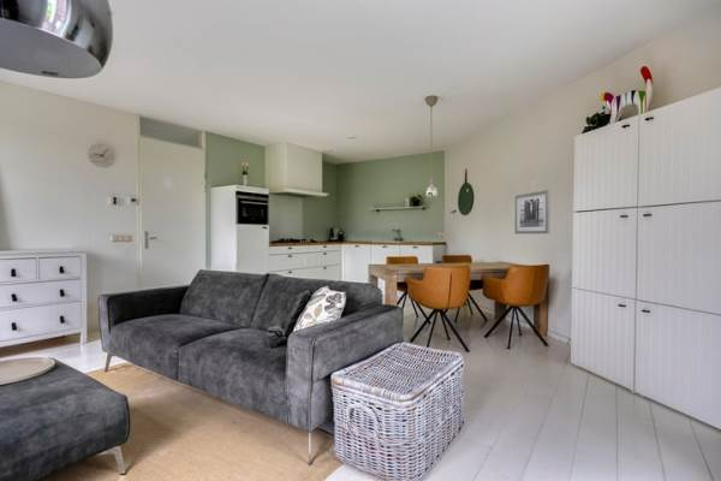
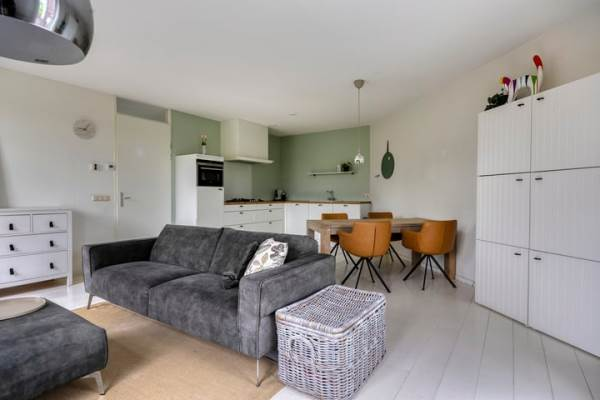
- wall art [514,189,552,234]
